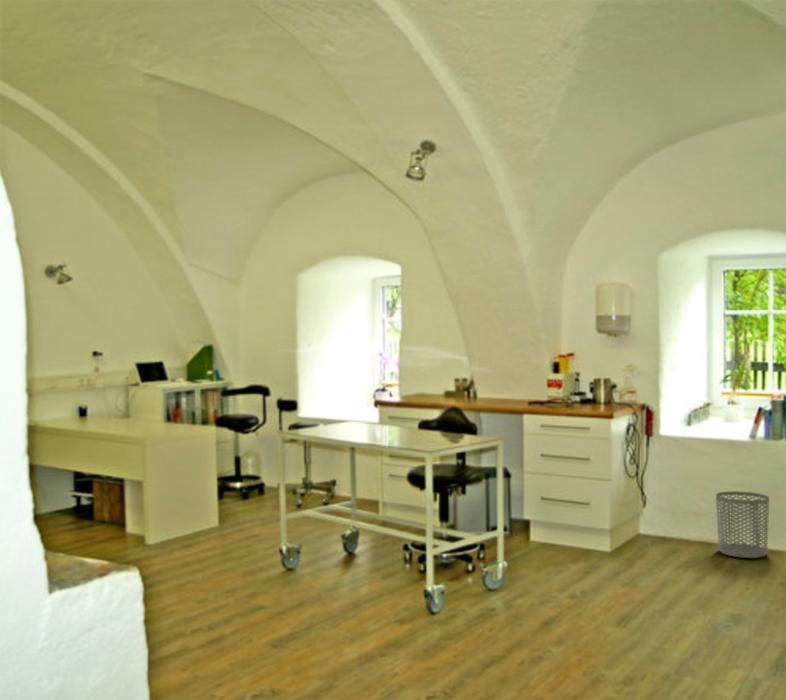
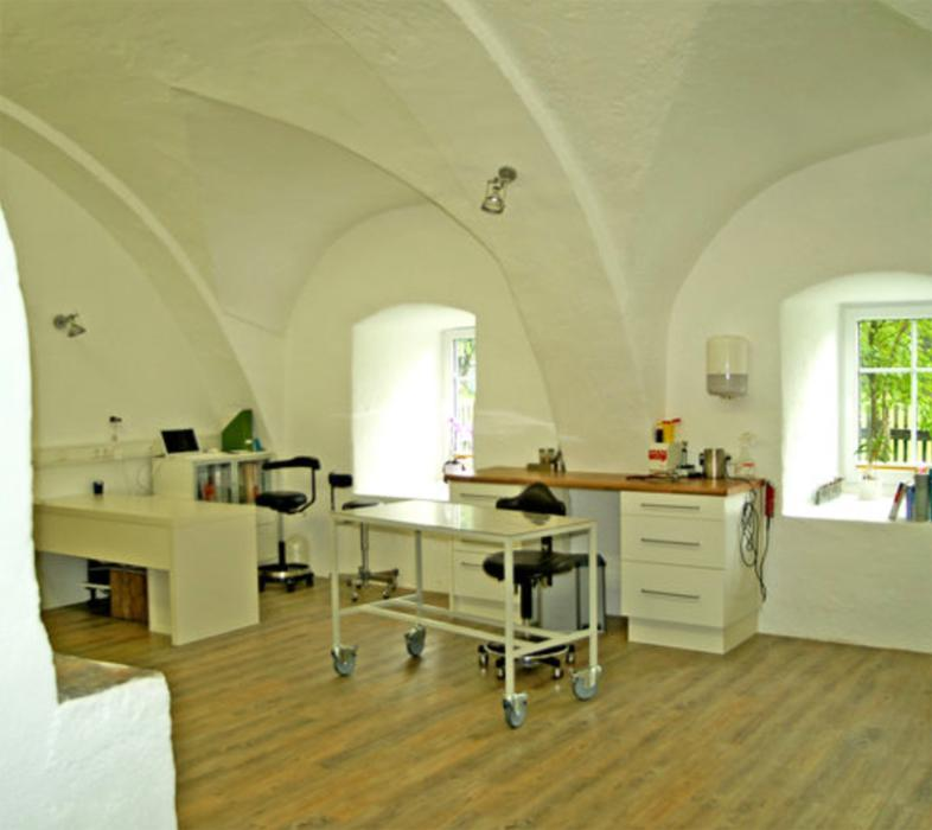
- waste bin [715,490,770,559]
